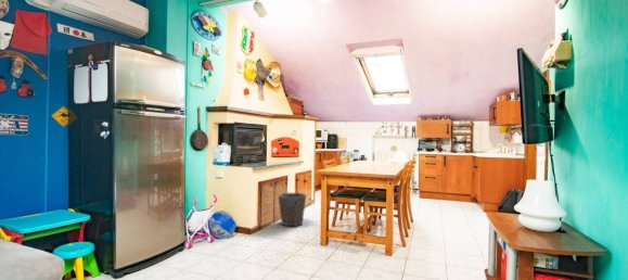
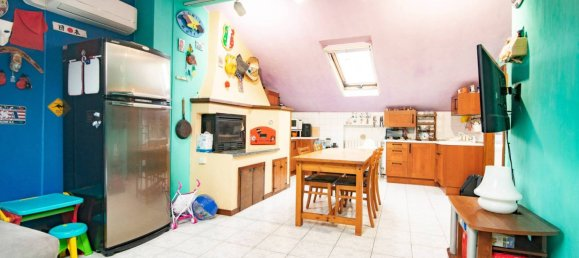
- waste bin [277,192,308,227]
